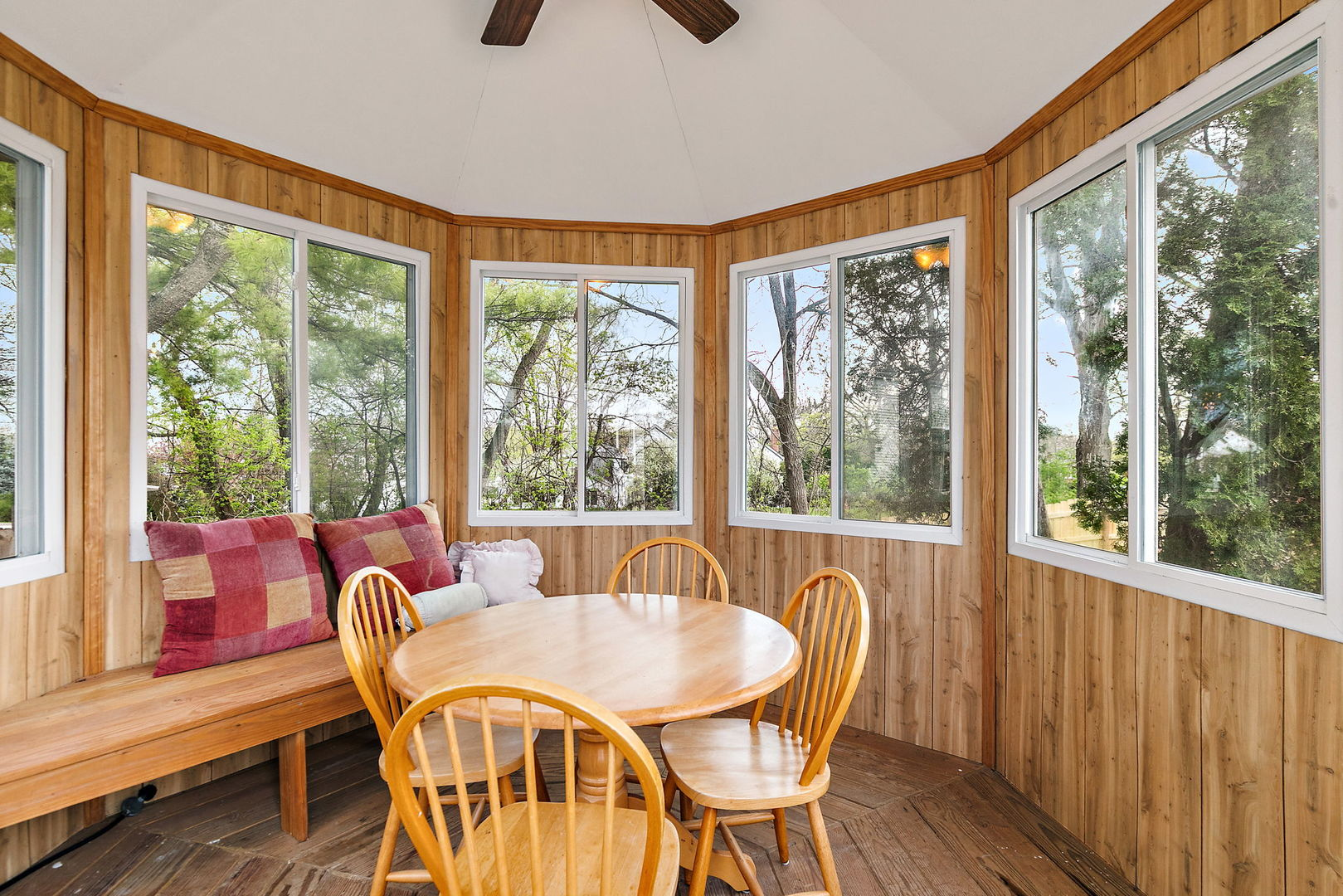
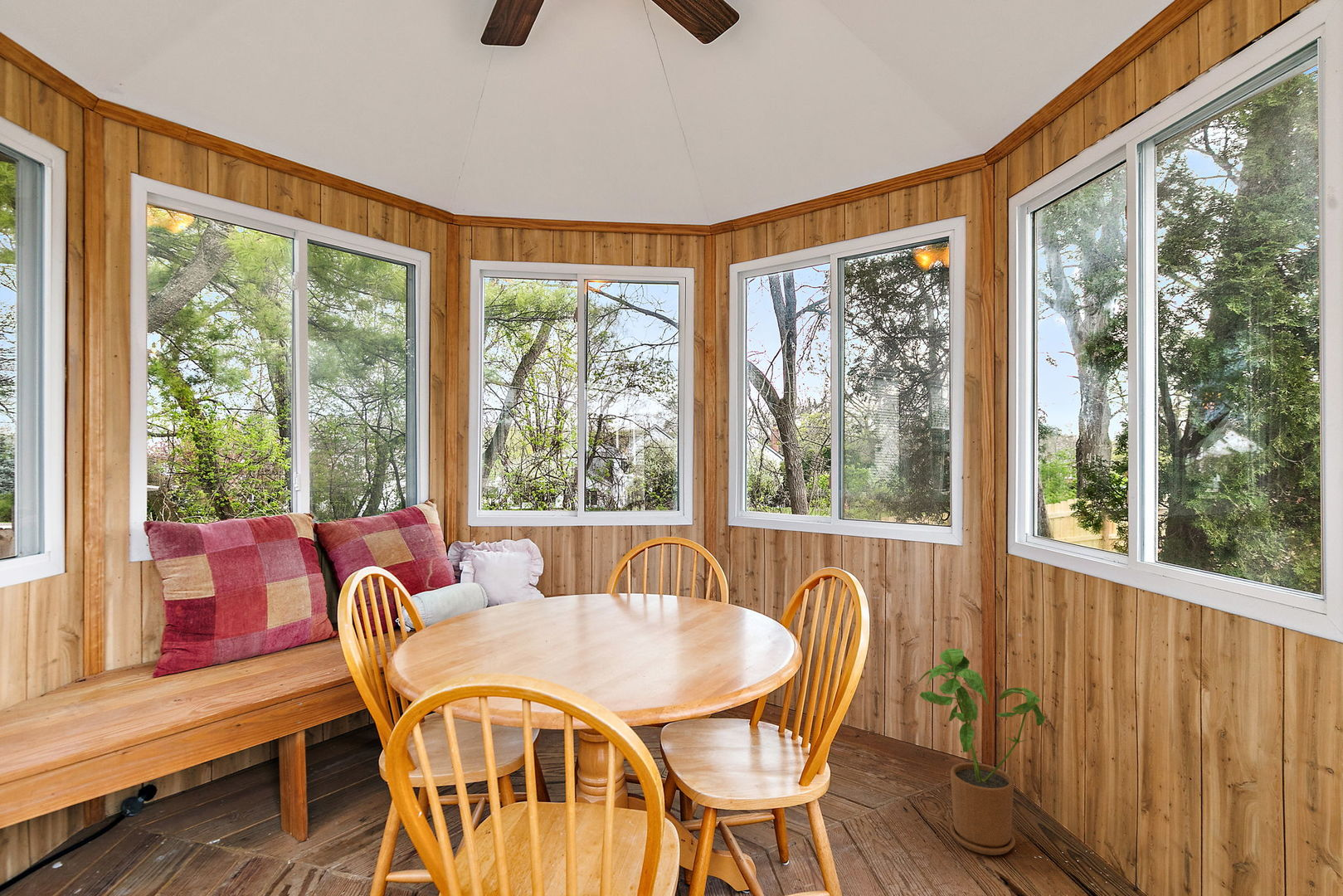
+ house plant [917,648,1046,856]
